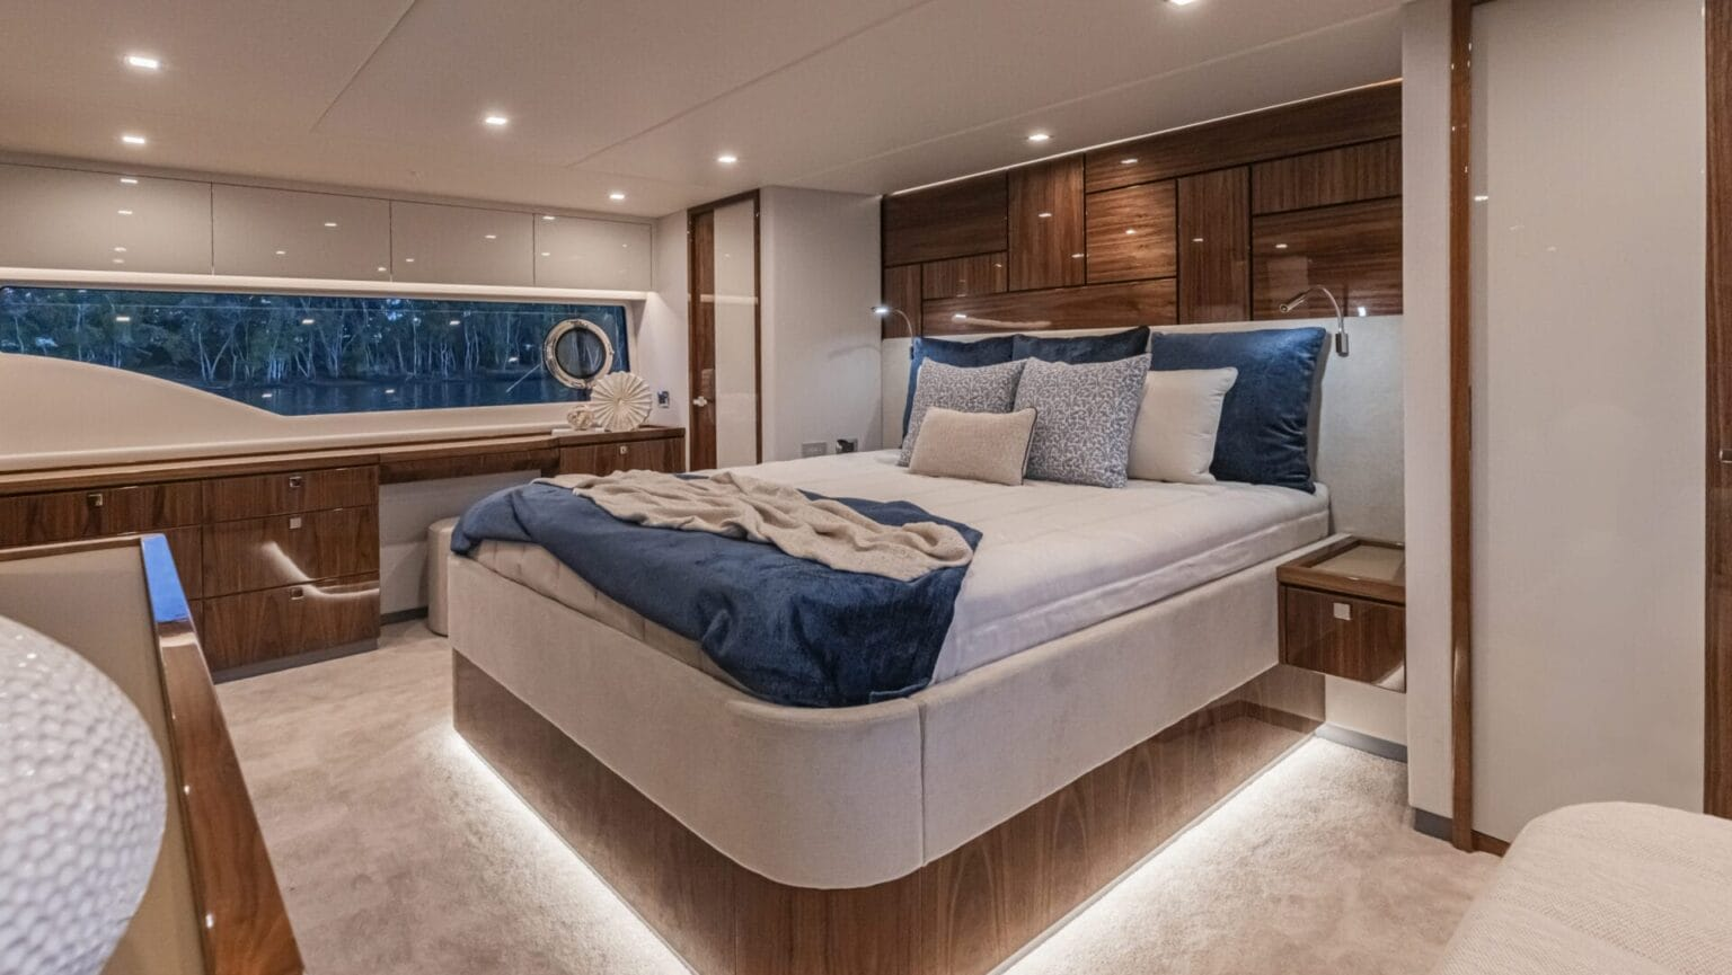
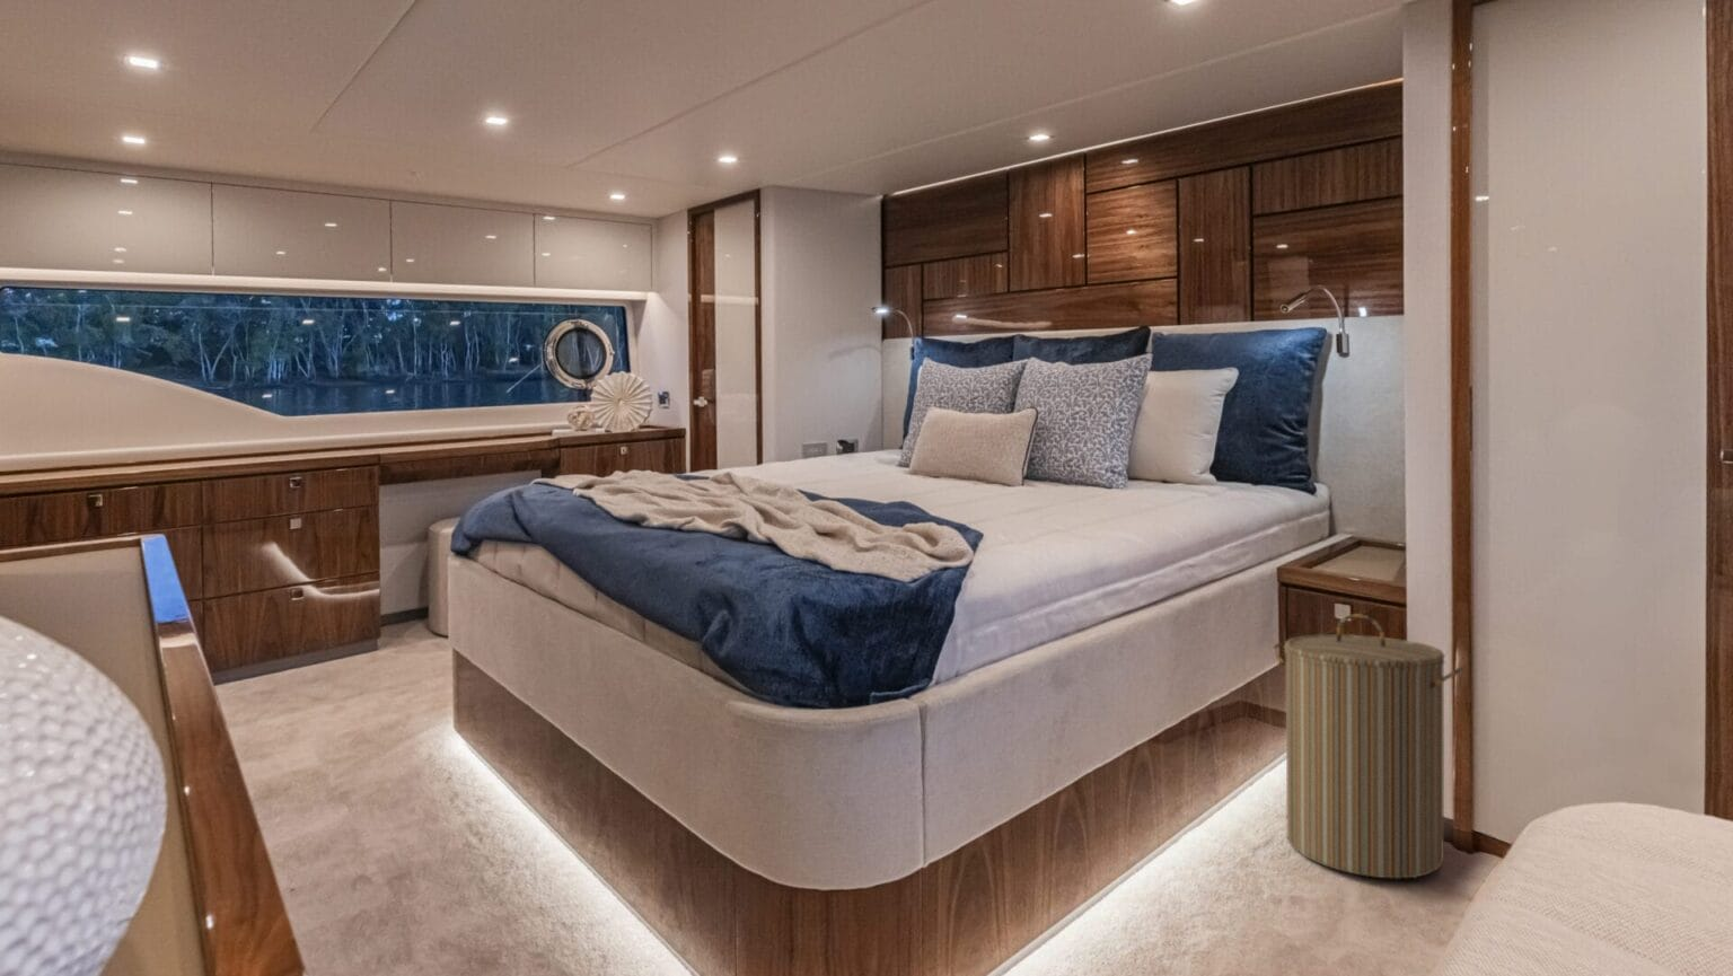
+ laundry hamper [1271,613,1465,880]
